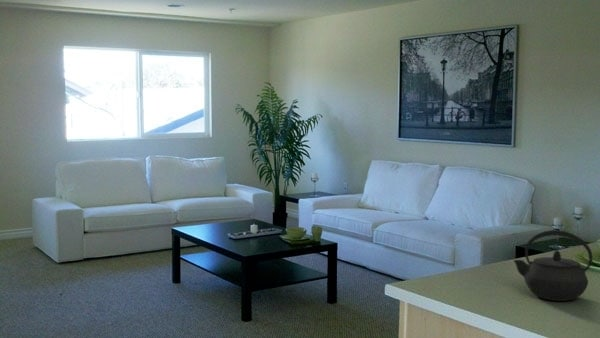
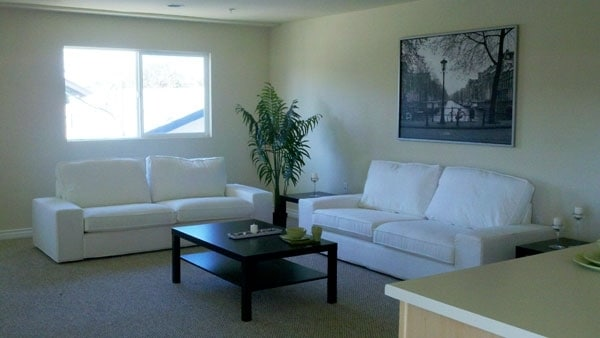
- kettle [513,229,593,302]
